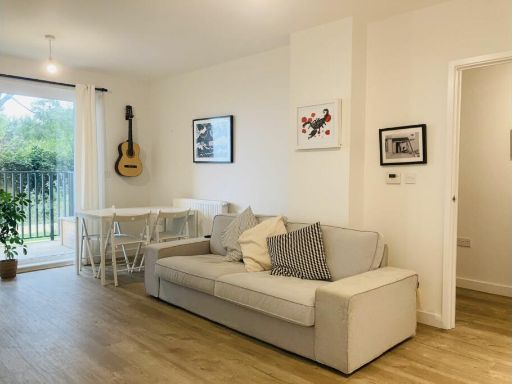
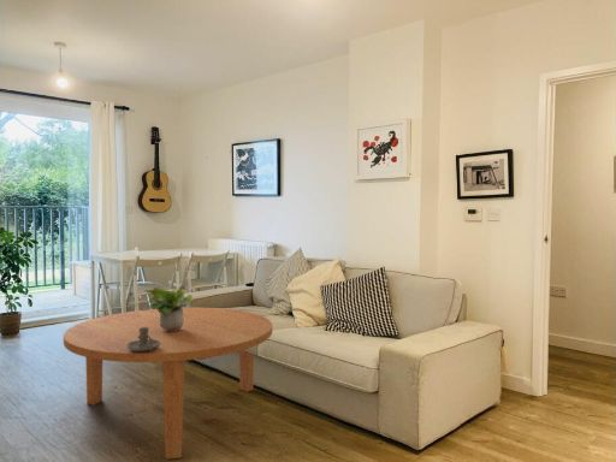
+ coffee table [63,307,273,461]
+ candle holder [128,327,160,351]
+ potted plant [143,285,194,332]
